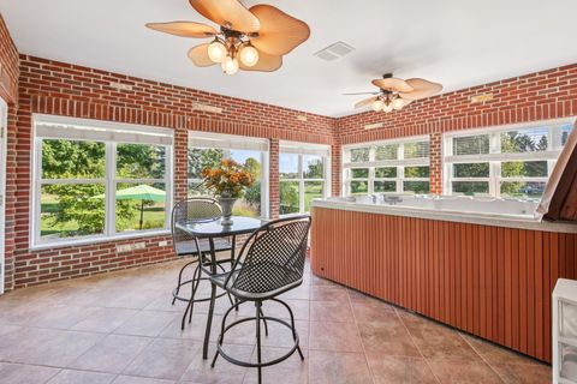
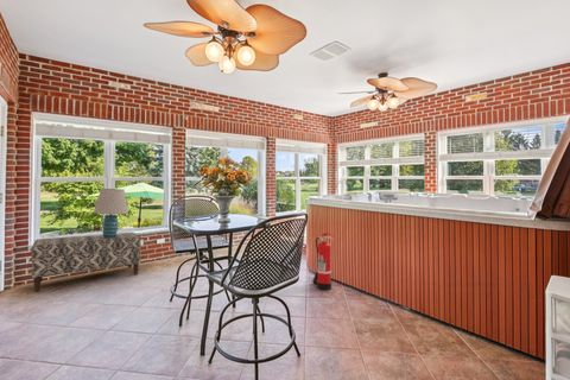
+ lamp [93,188,129,239]
+ fire extinguisher [311,232,336,291]
+ bench [30,232,142,292]
